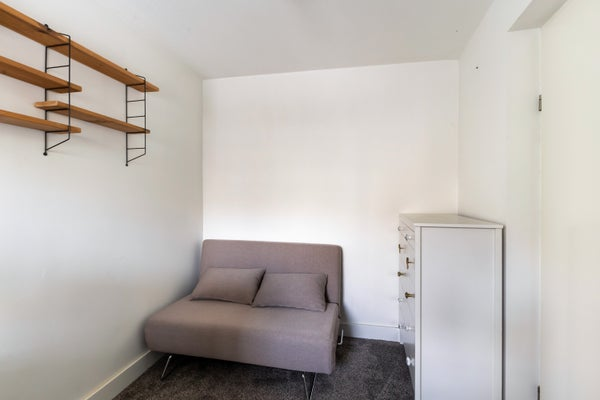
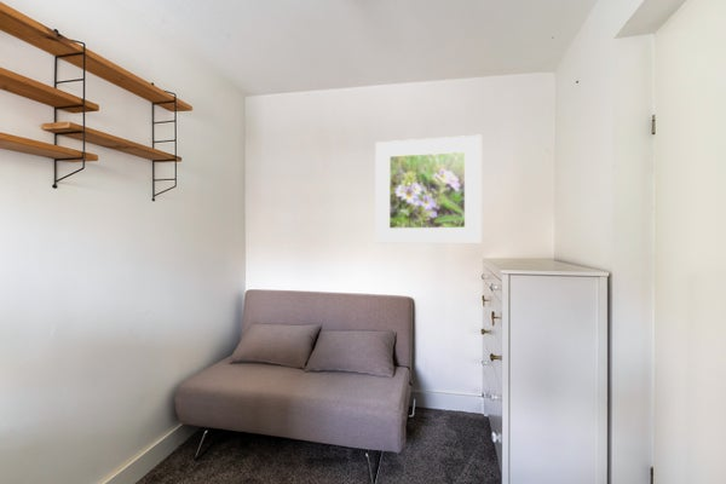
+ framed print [374,134,483,244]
